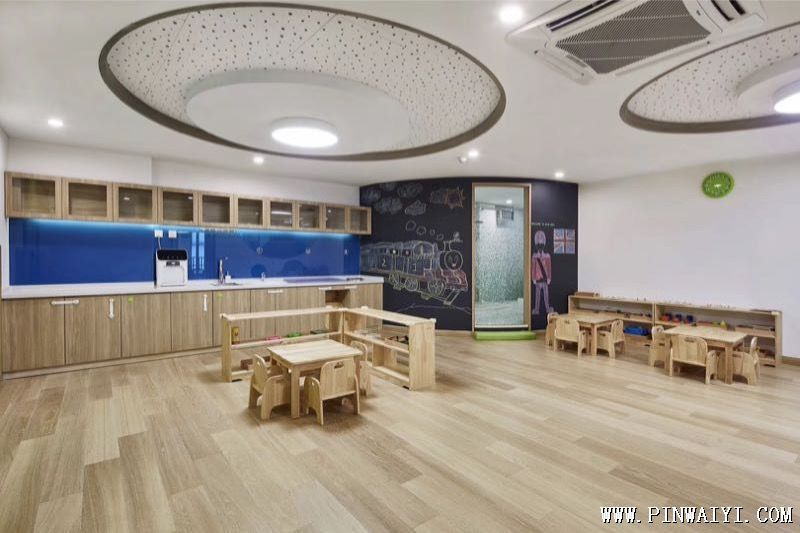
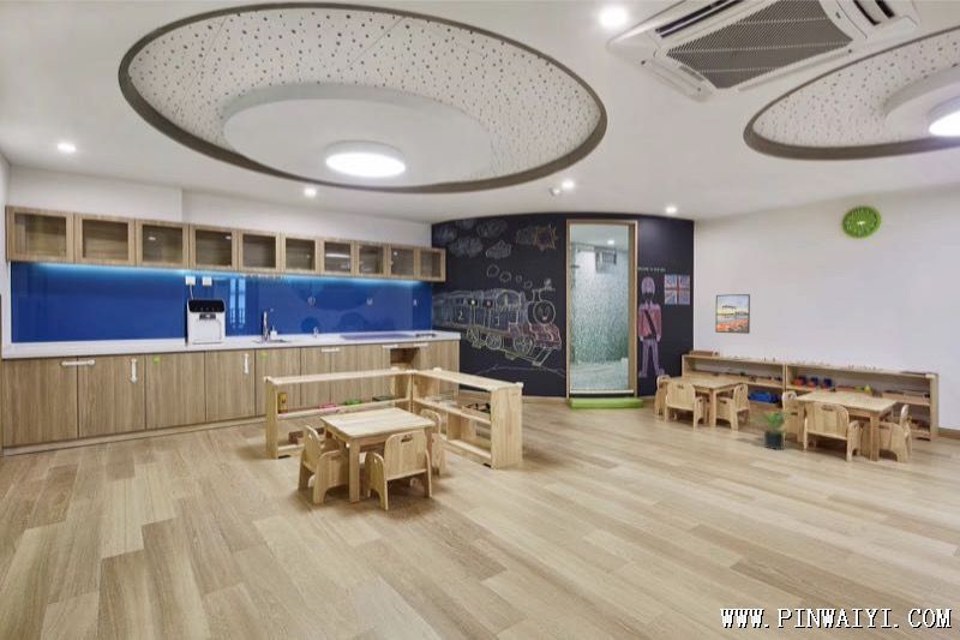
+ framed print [714,293,751,335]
+ potted plant [748,409,794,450]
